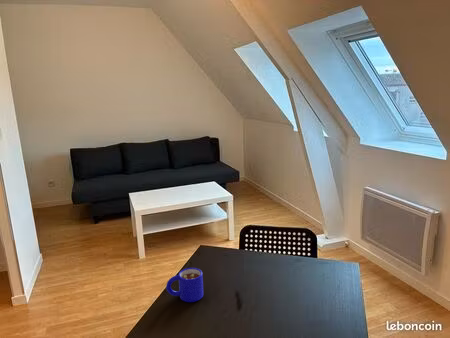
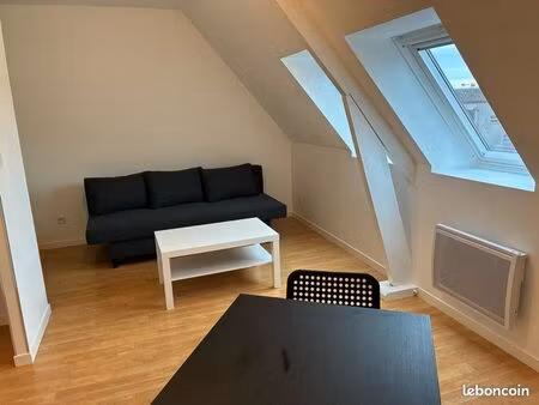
- mug [165,267,204,303]
